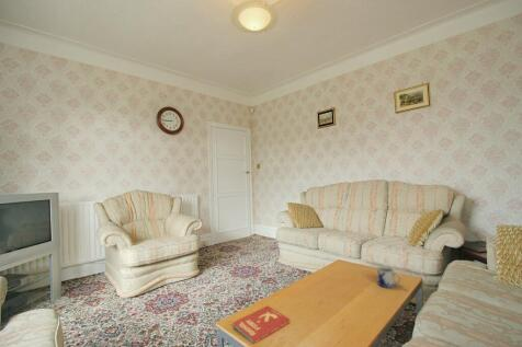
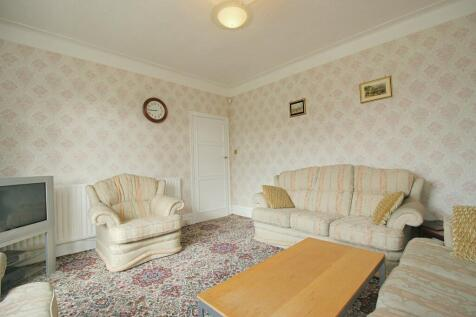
- book [231,305,291,345]
- mug [376,265,402,289]
